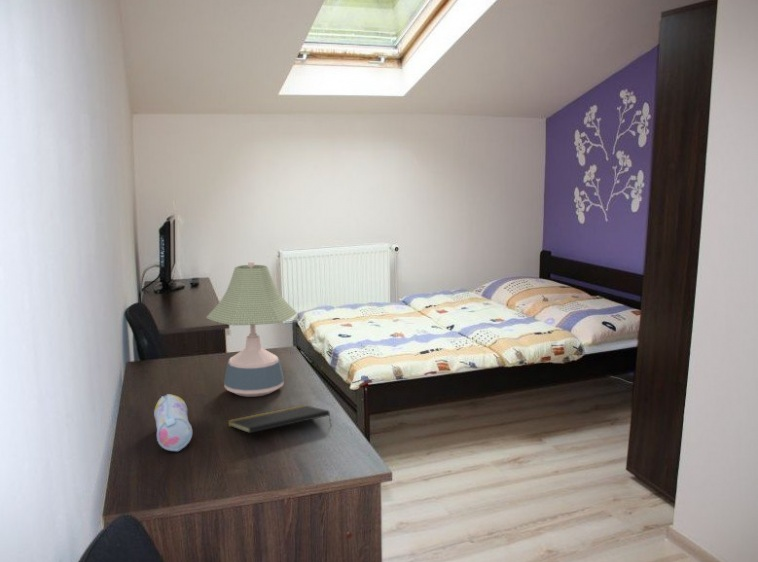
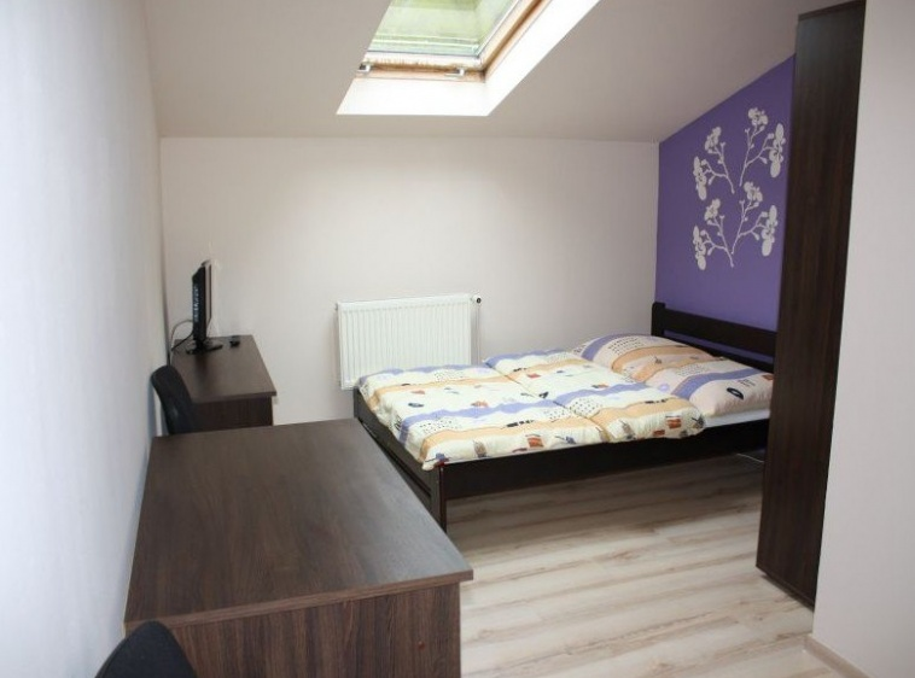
- pencil case [153,393,193,452]
- desk lamp [205,261,298,398]
- notepad [226,404,332,434]
